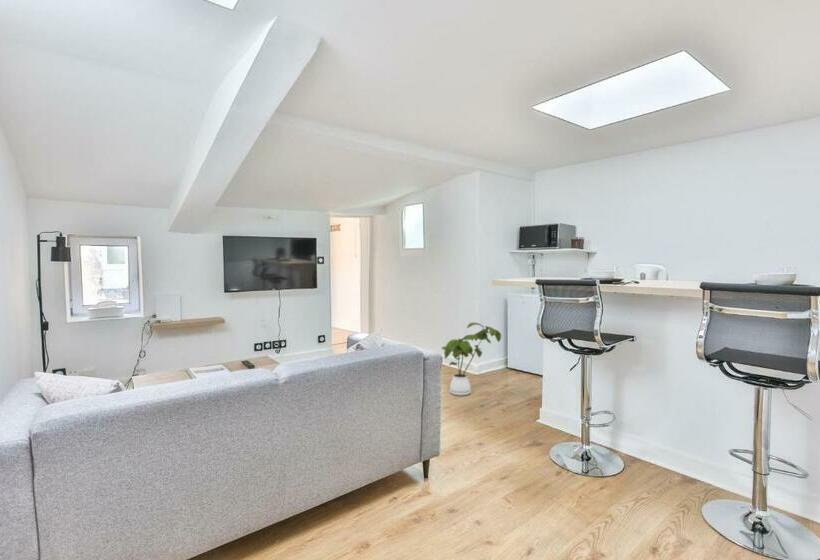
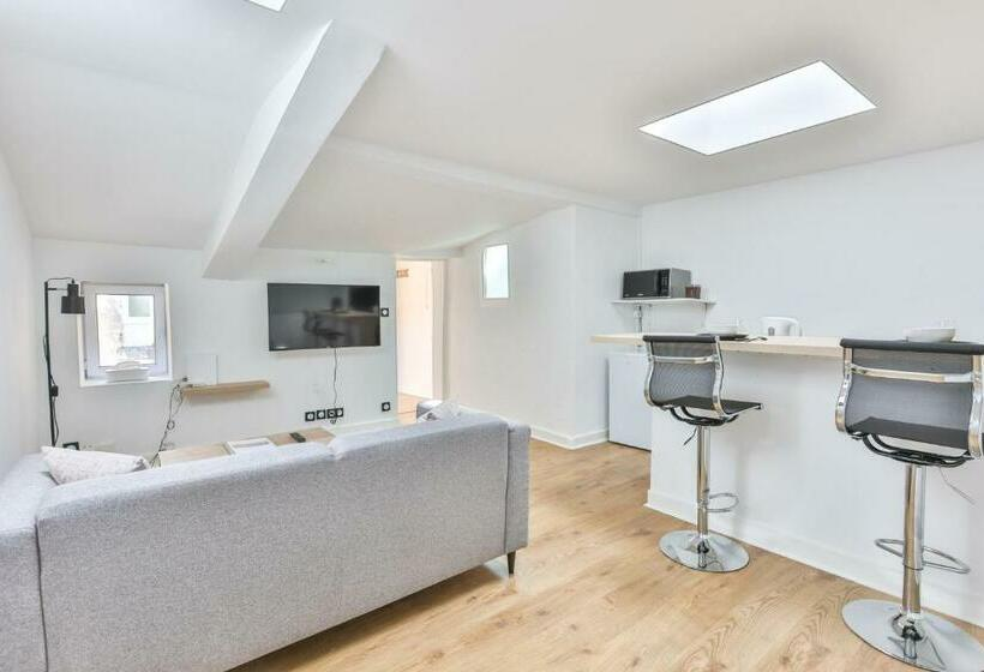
- house plant [441,322,502,397]
